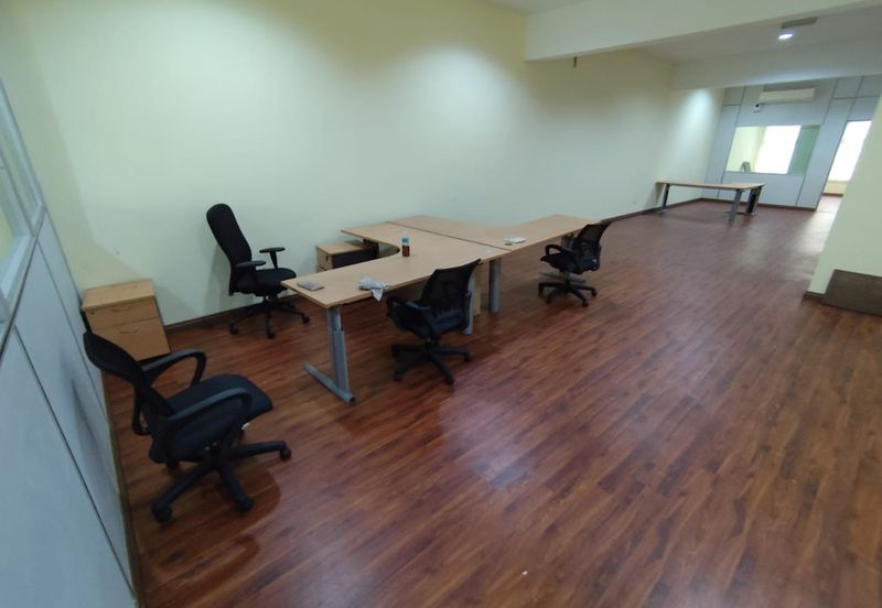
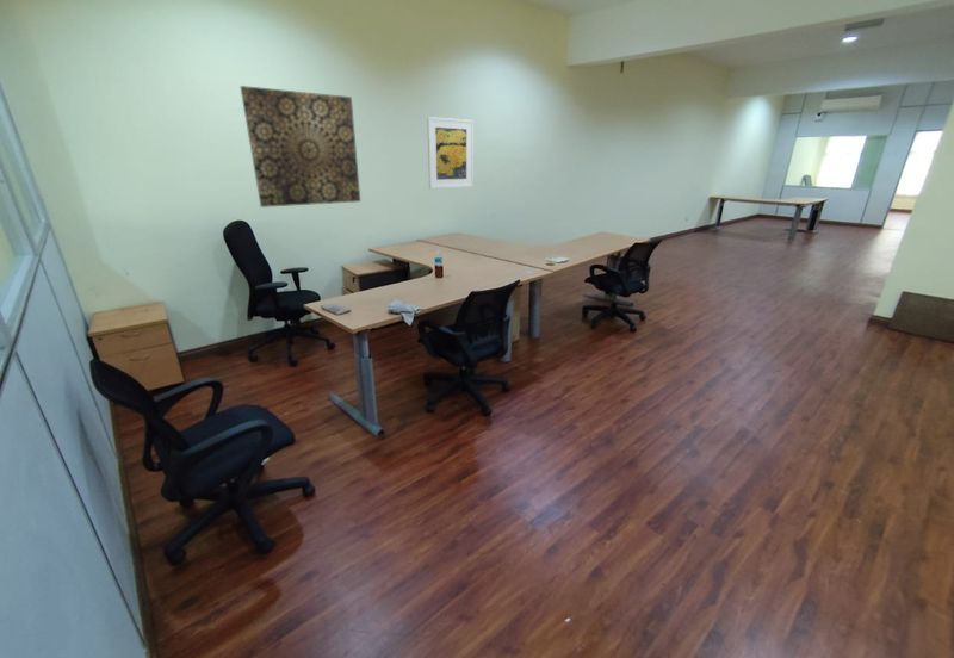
+ wall art [240,85,361,209]
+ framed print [426,116,475,190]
